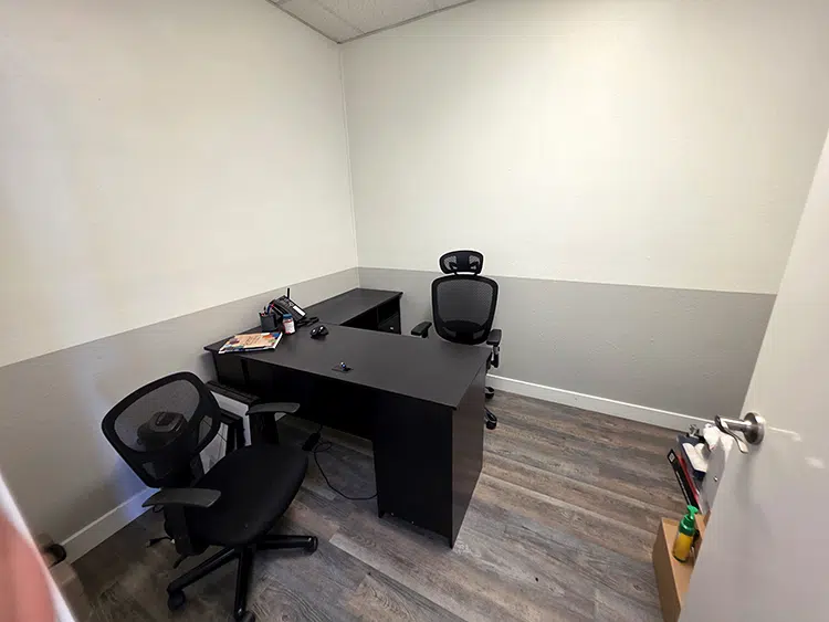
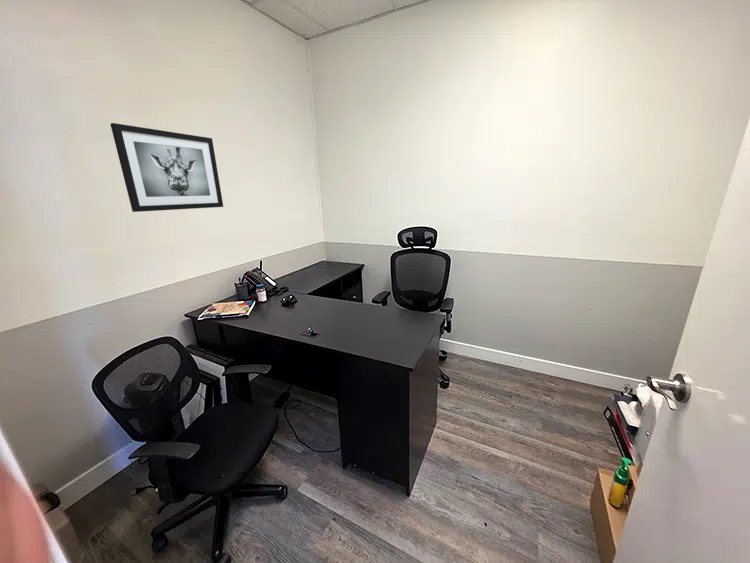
+ wall art [109,122,224,213]
